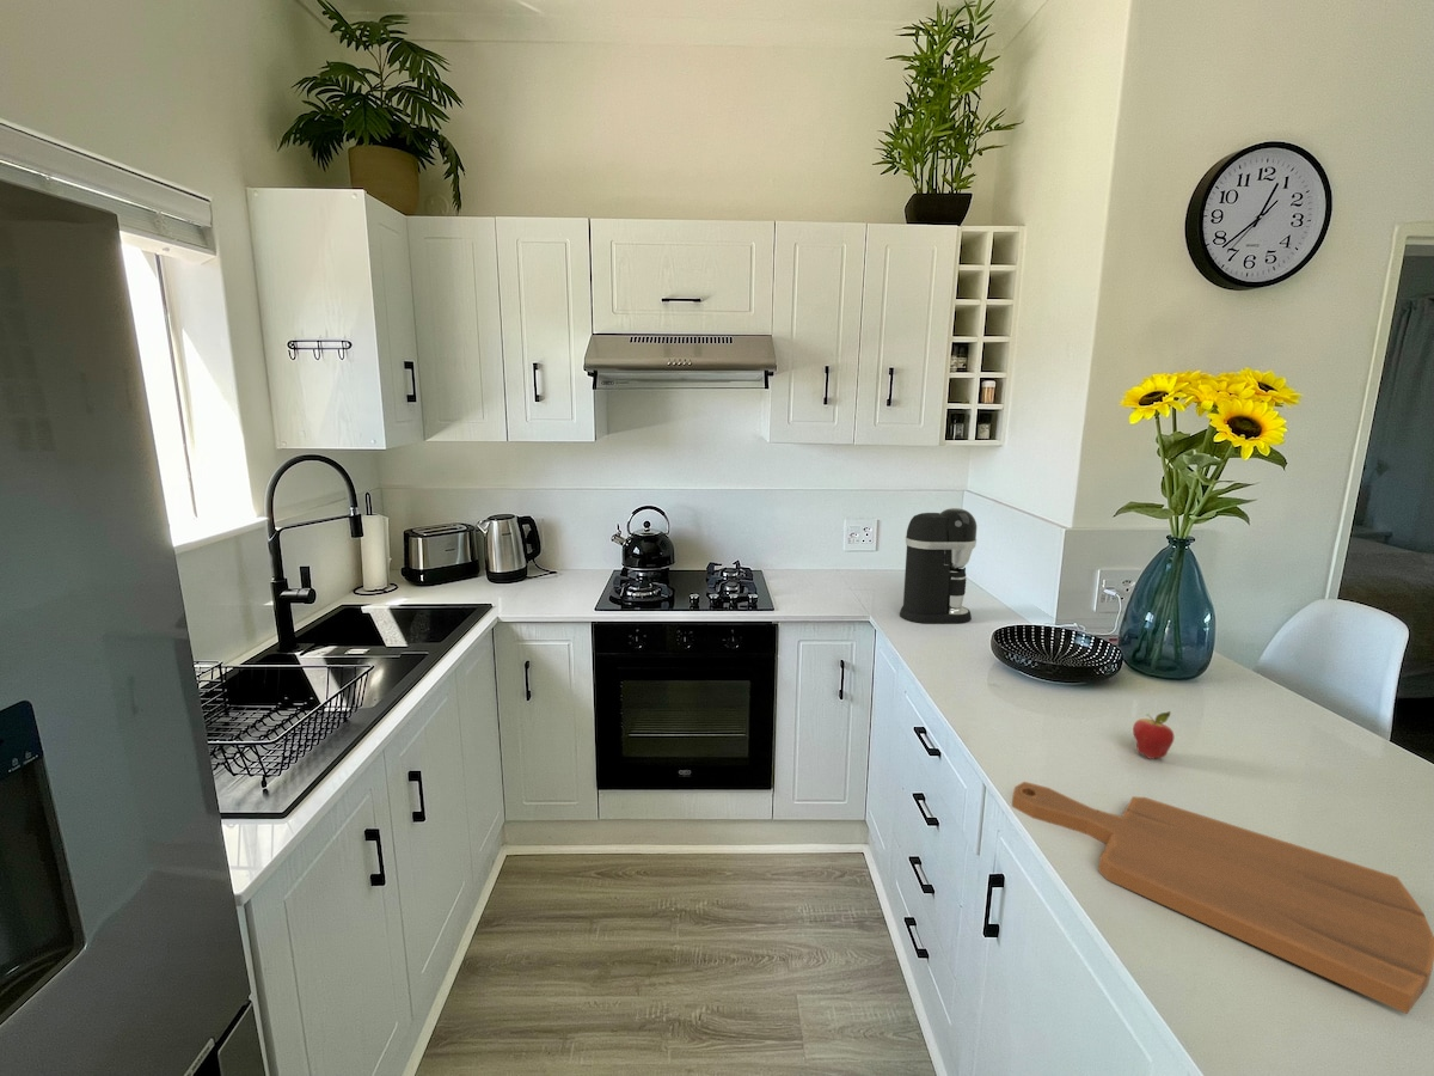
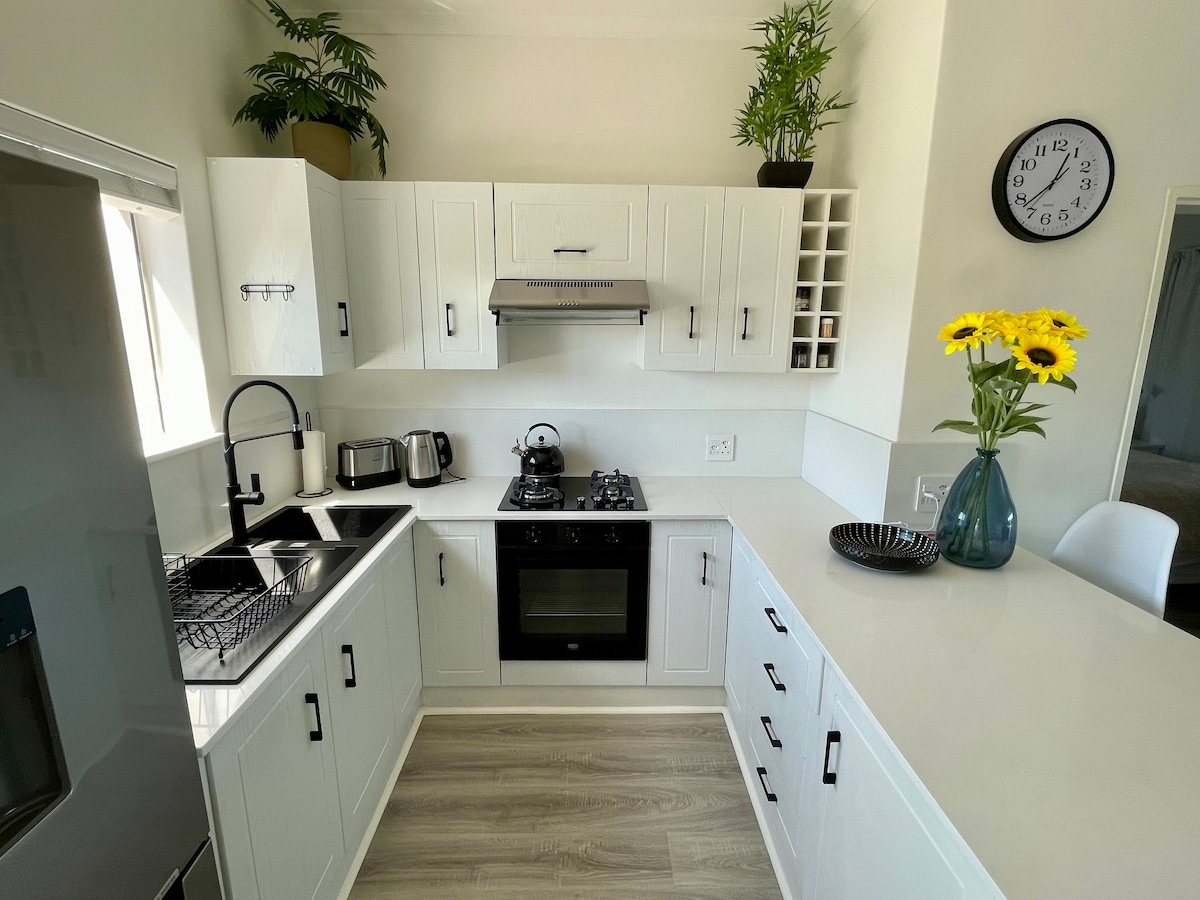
- cutting board [1011,781,1434,1015]
- fruit [1132,710,1175,760]
- coffee maker [899,507,978,624]
